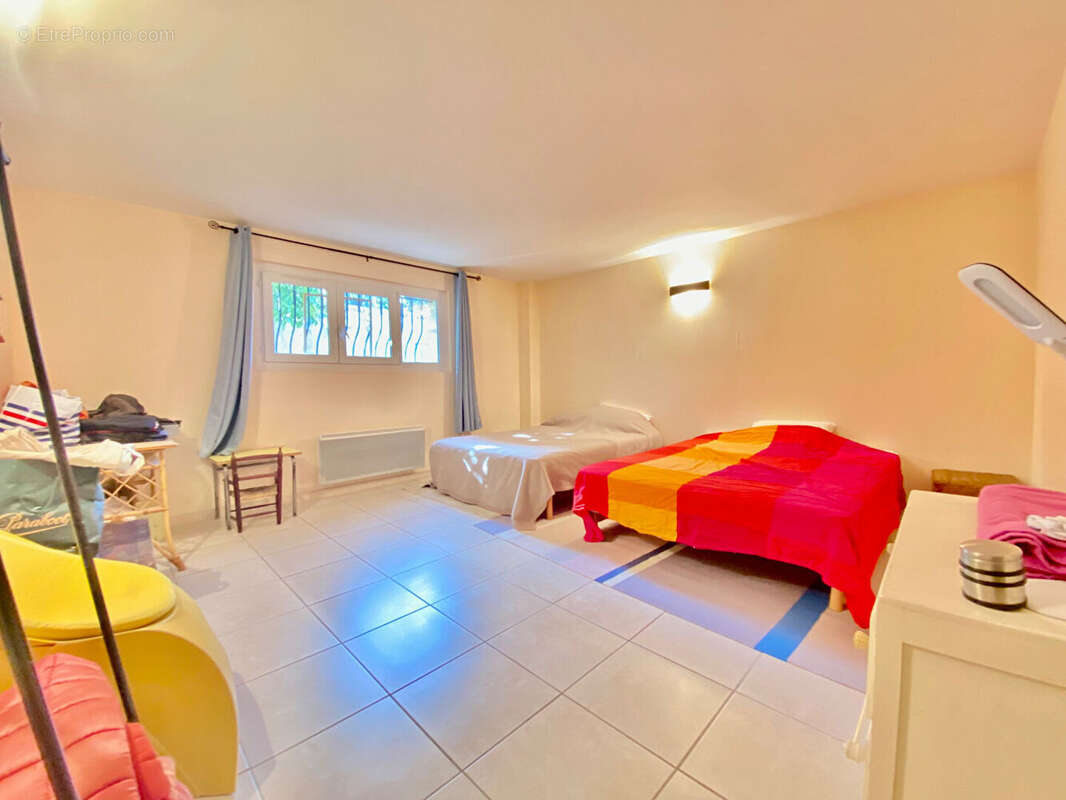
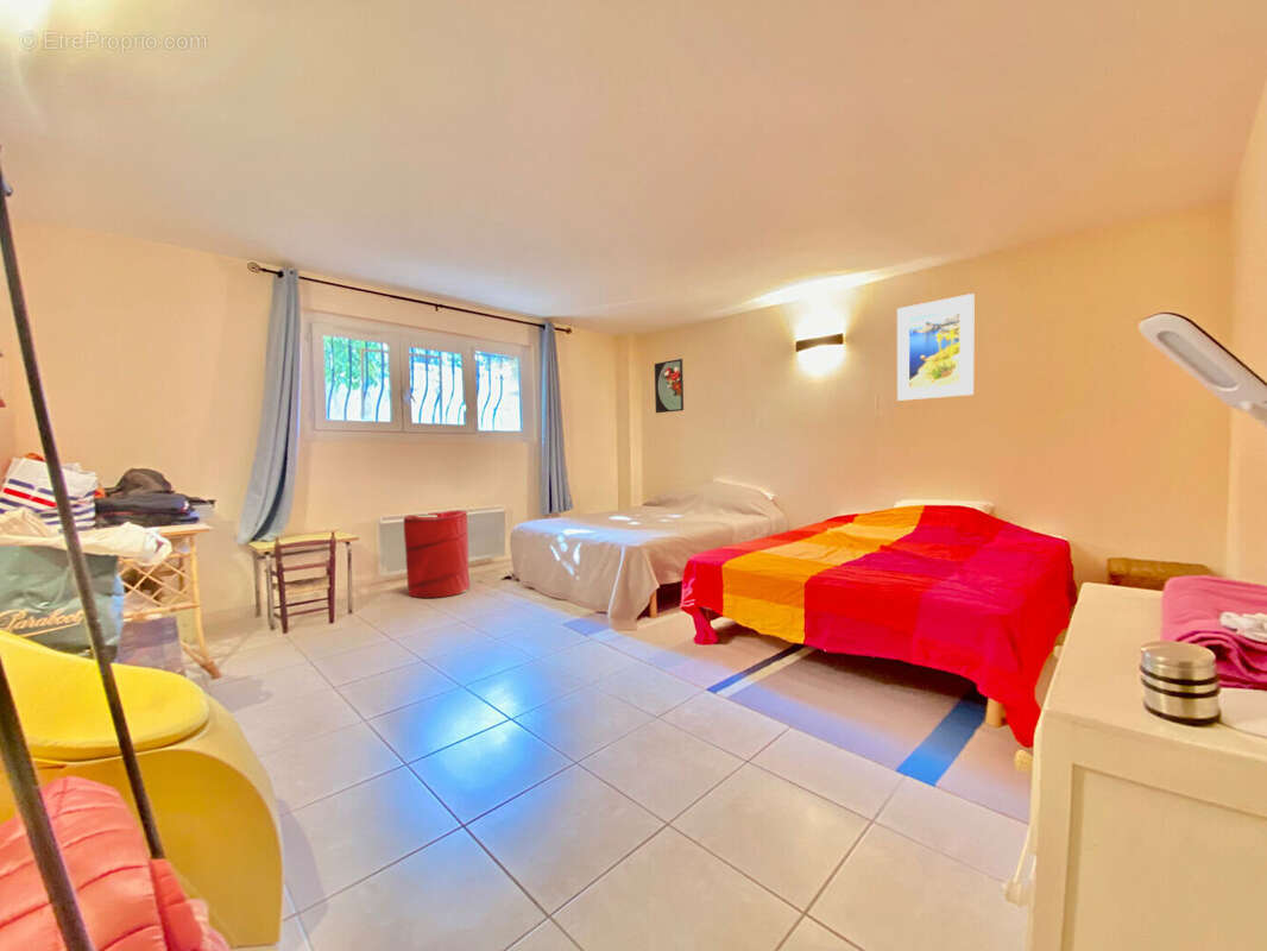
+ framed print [654,358,685,414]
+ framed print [896,292,976,402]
+ laundry hamper [403,509,471,599]
